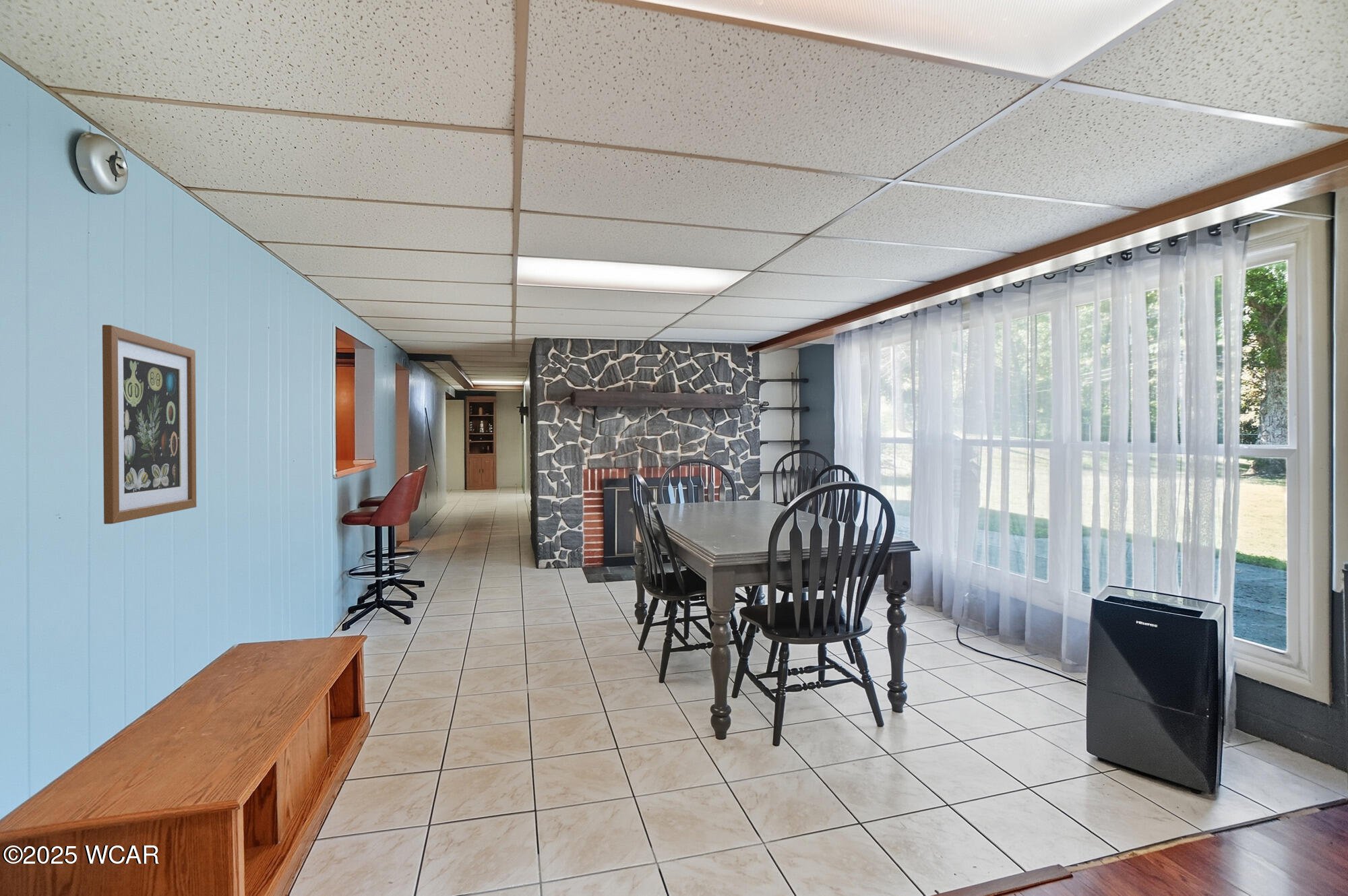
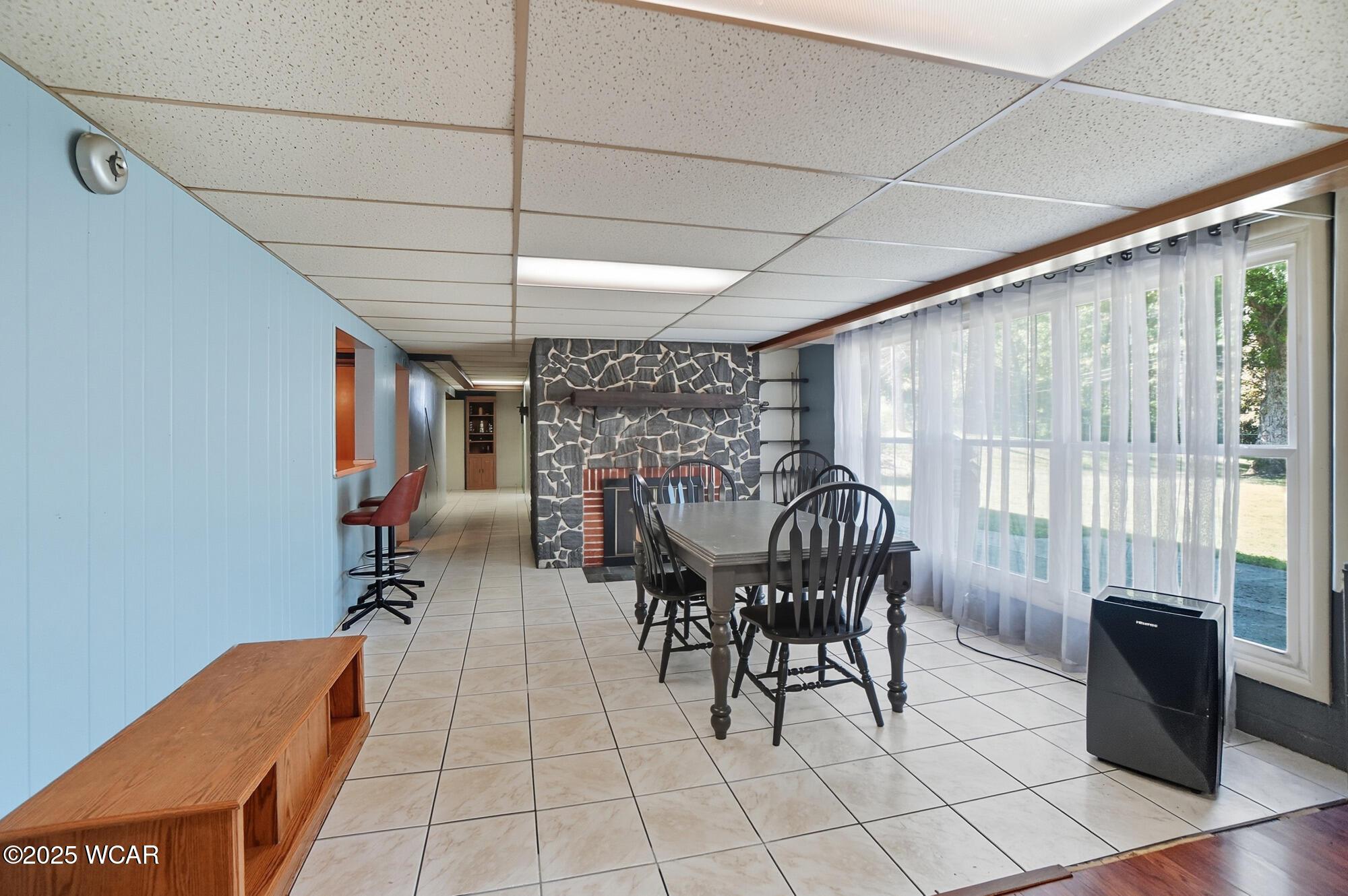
- wall art [102,324,197,525]
